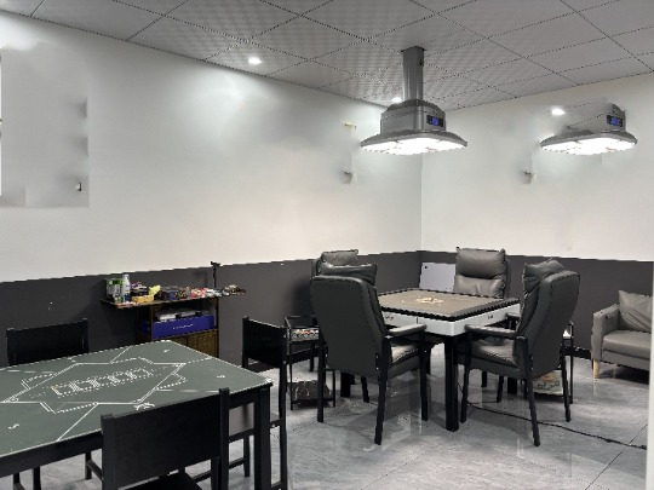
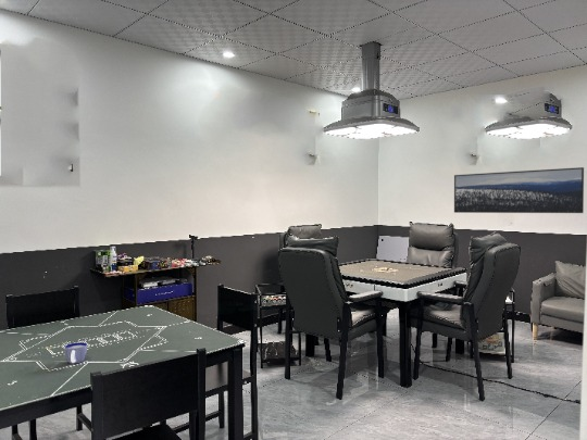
+ cup [64,341,88,365]
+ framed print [453,166,585,214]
